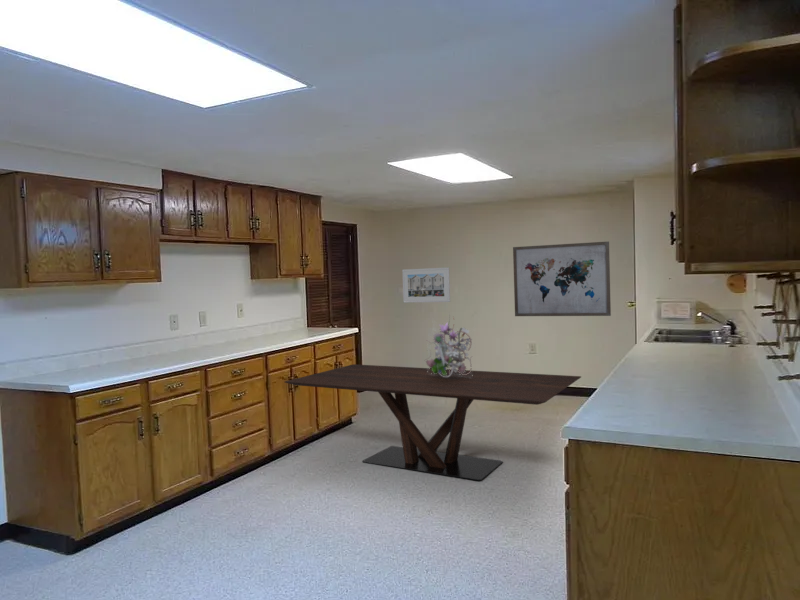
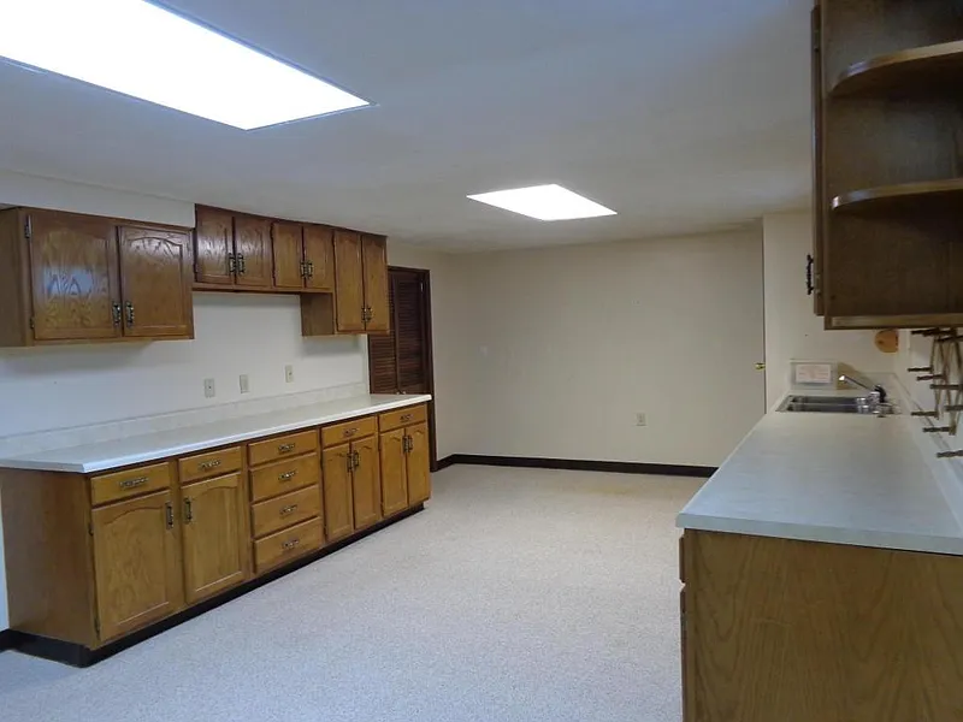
- wall art [512,241,612,317]
- dining table [284,363,582,482]
- bouquet [425,312,476,377]
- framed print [401,267,451,304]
